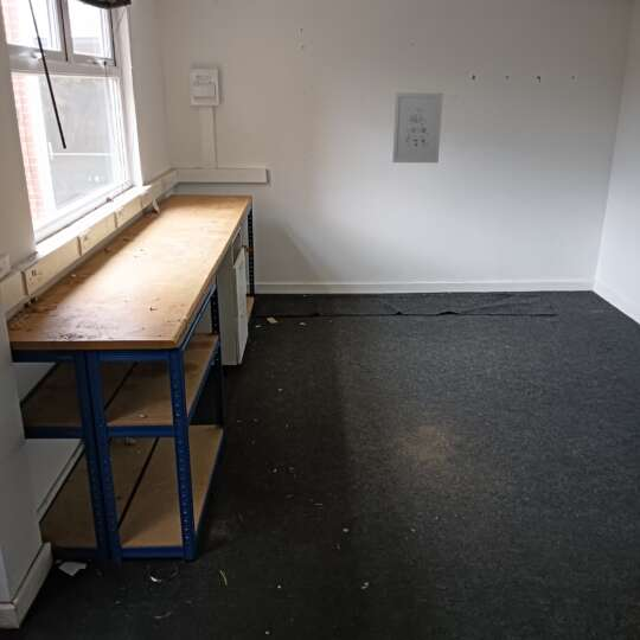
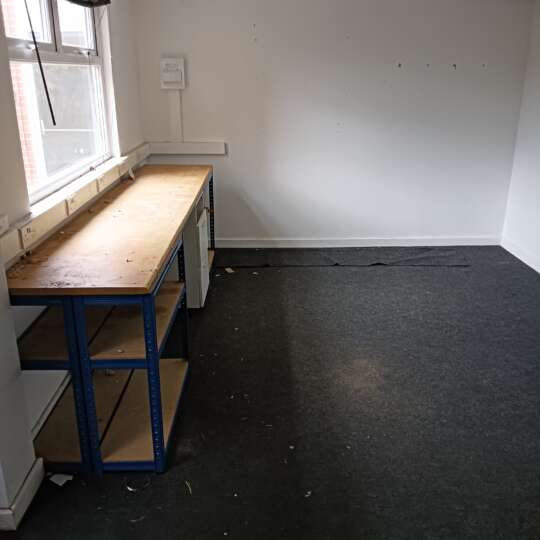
- wall art [391,91,444,164]
